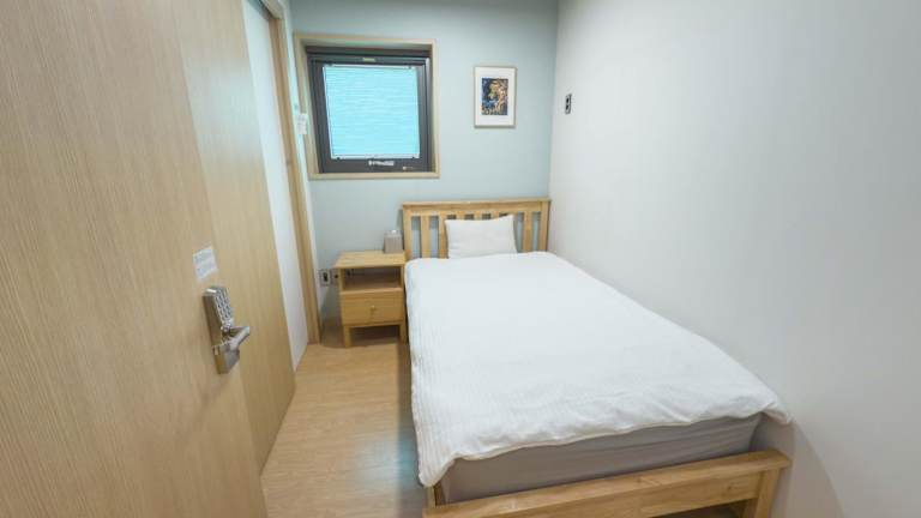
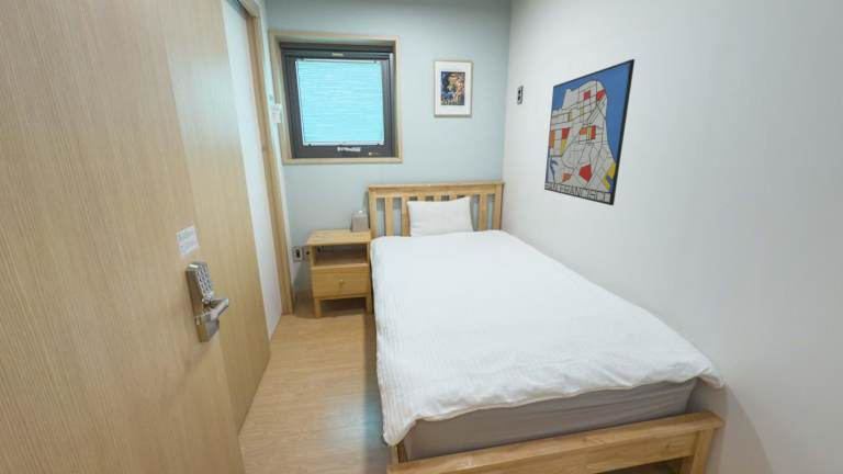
+ wall art [543,58,636,206]
